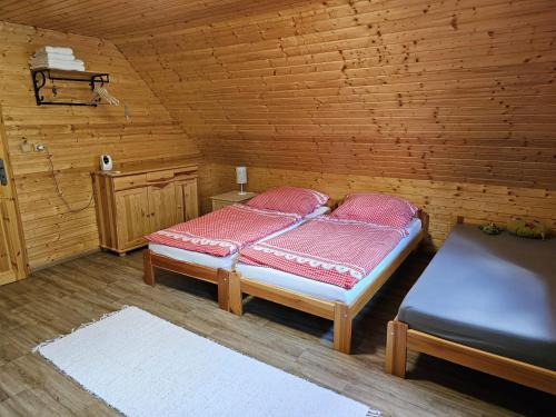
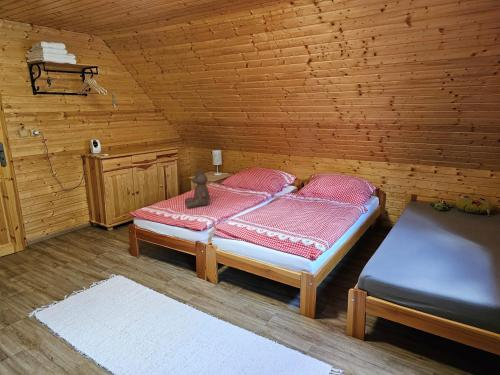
+ teddy bear [184,167,211,209]
